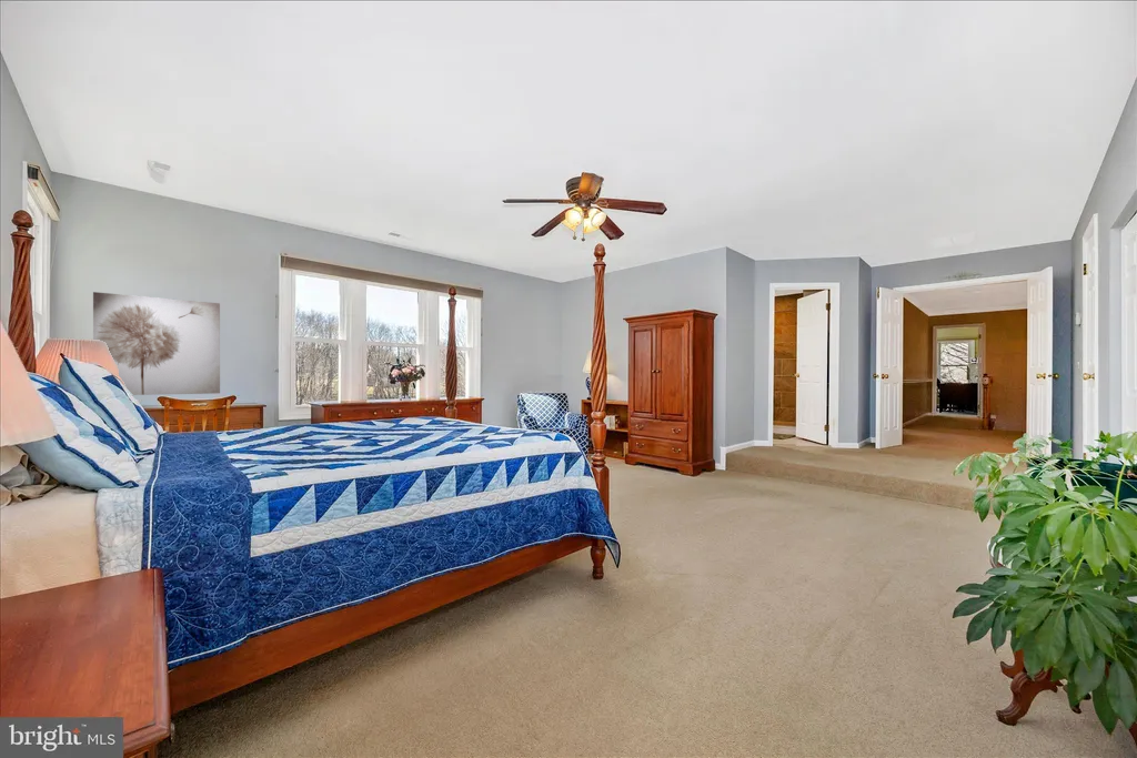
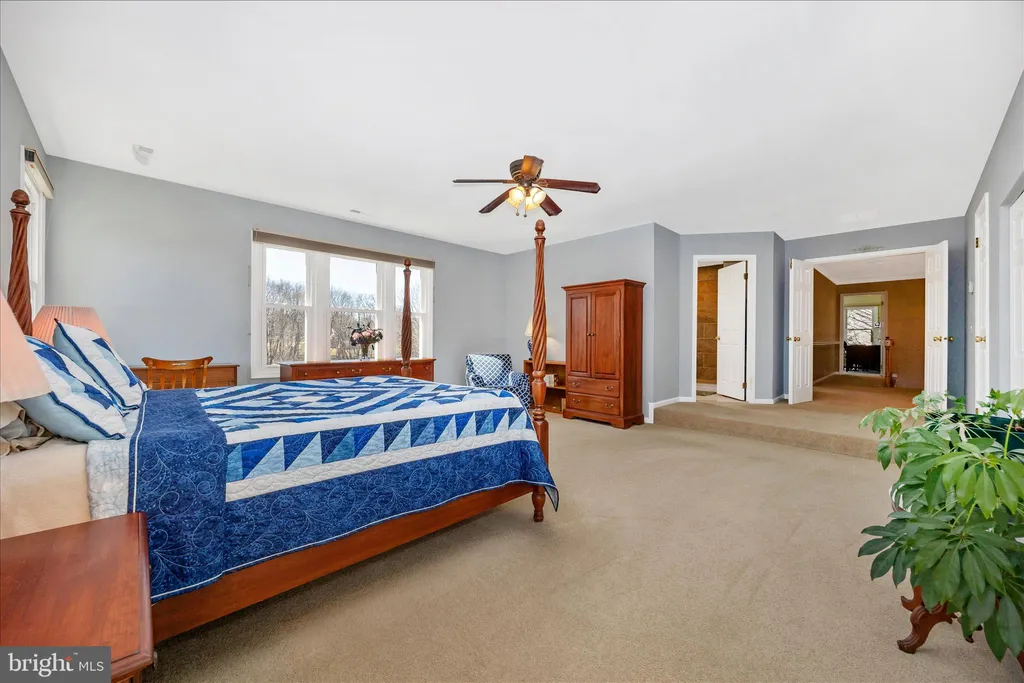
- wall art [92,291,221,396]
